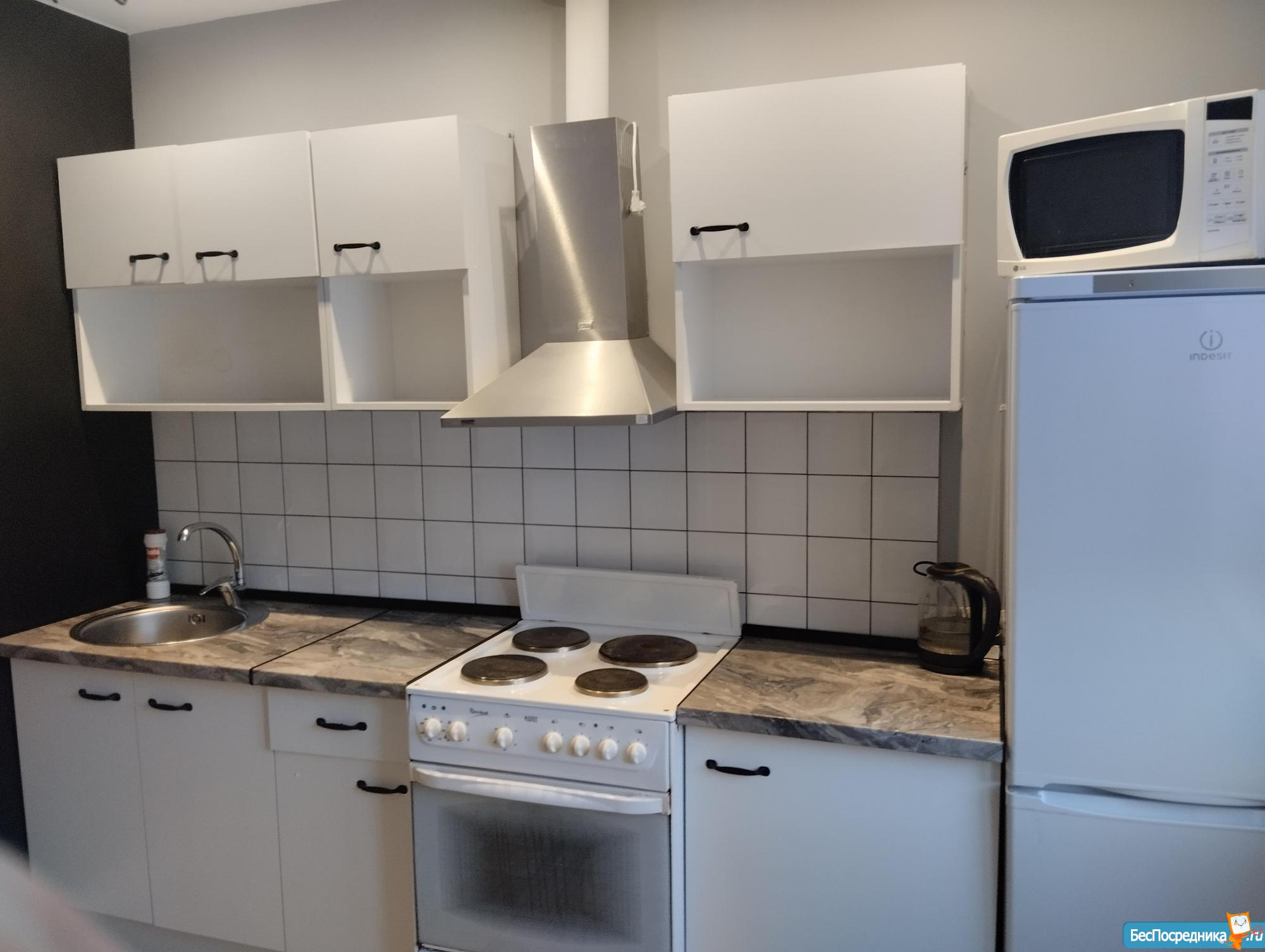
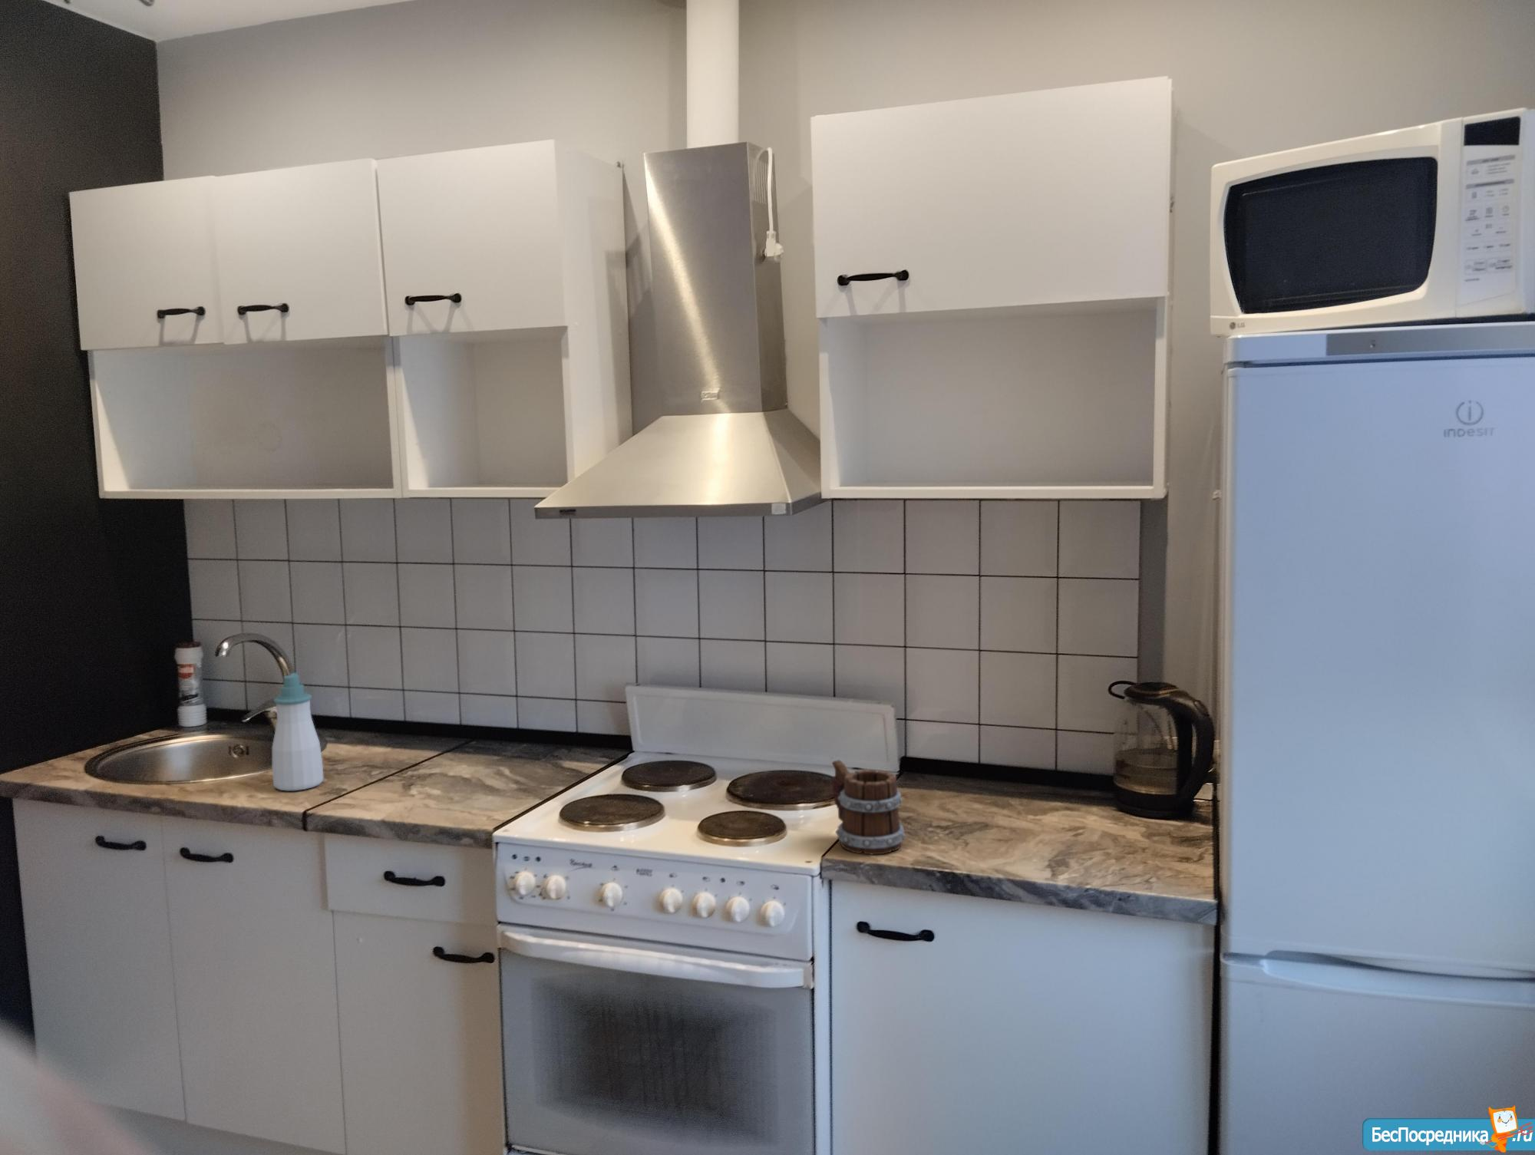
+ mug [831,759,906,855]
+ soap bottle [272,672,325,791]
